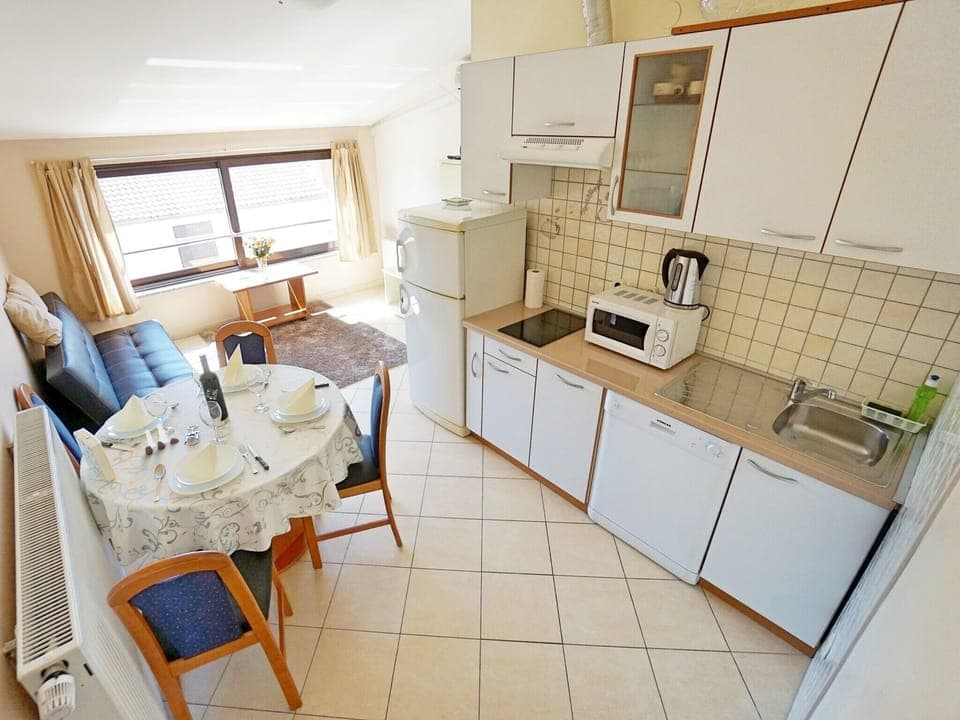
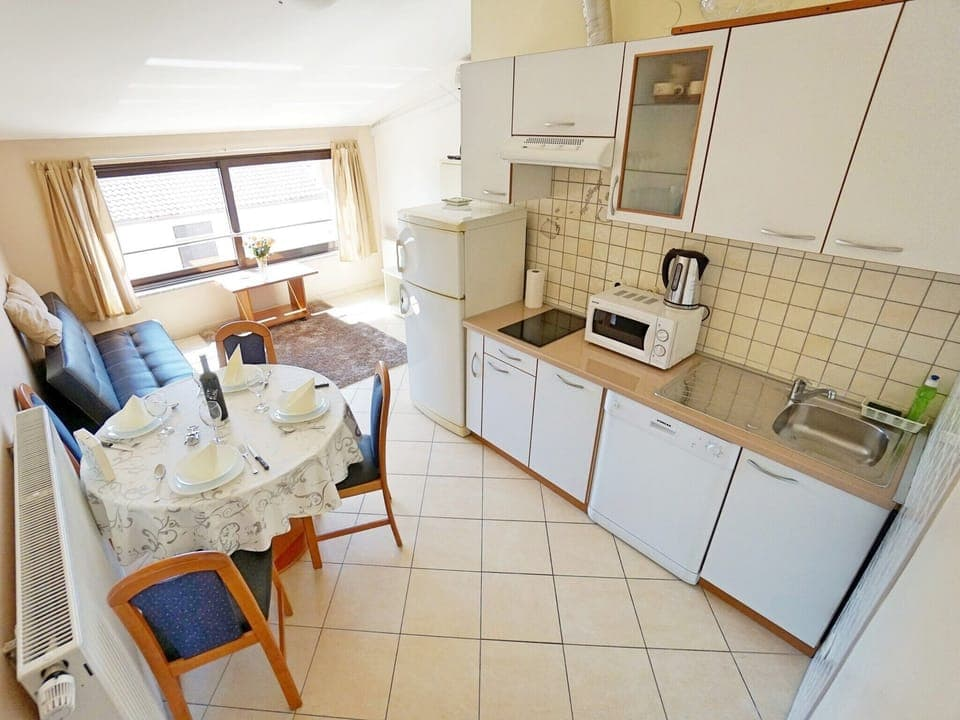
- salt and pepper shaker set [144,423,180,455]
